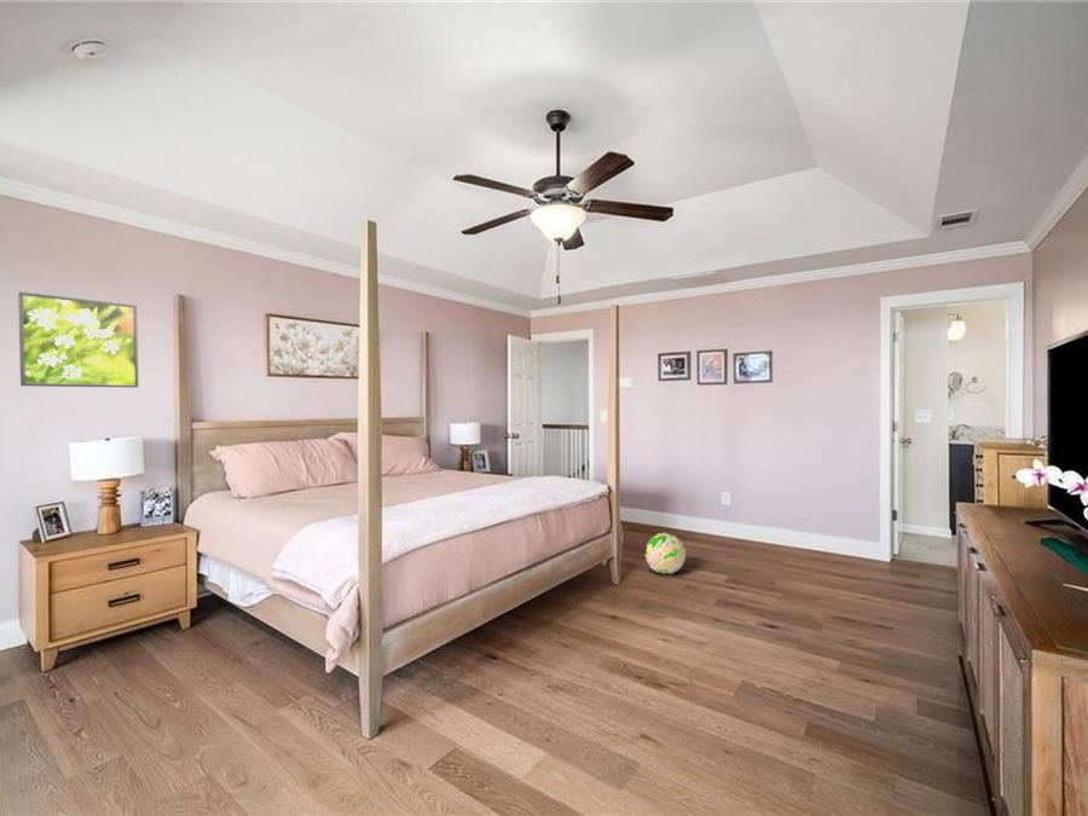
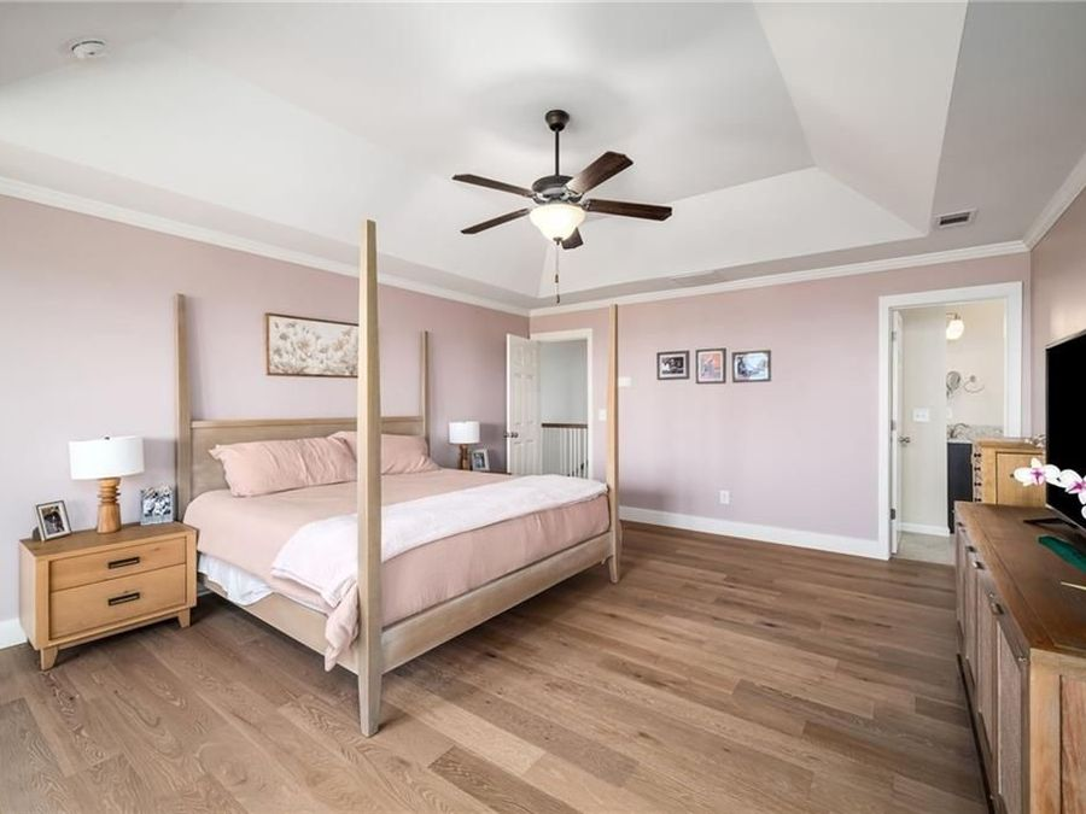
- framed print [17,291,139,389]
- decorative ball [644,532,687,575]
